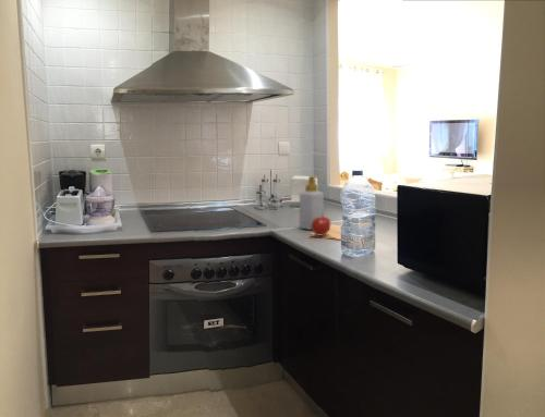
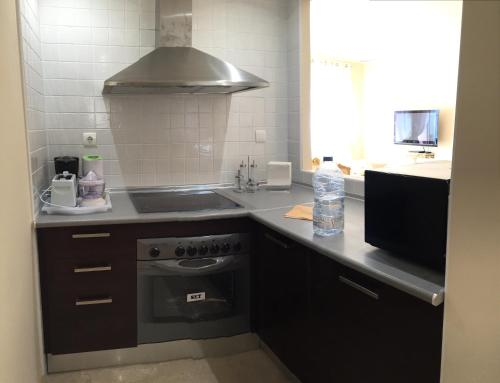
- fruit [311,213,331,236]
- soap bottle [299,175,325,231]
